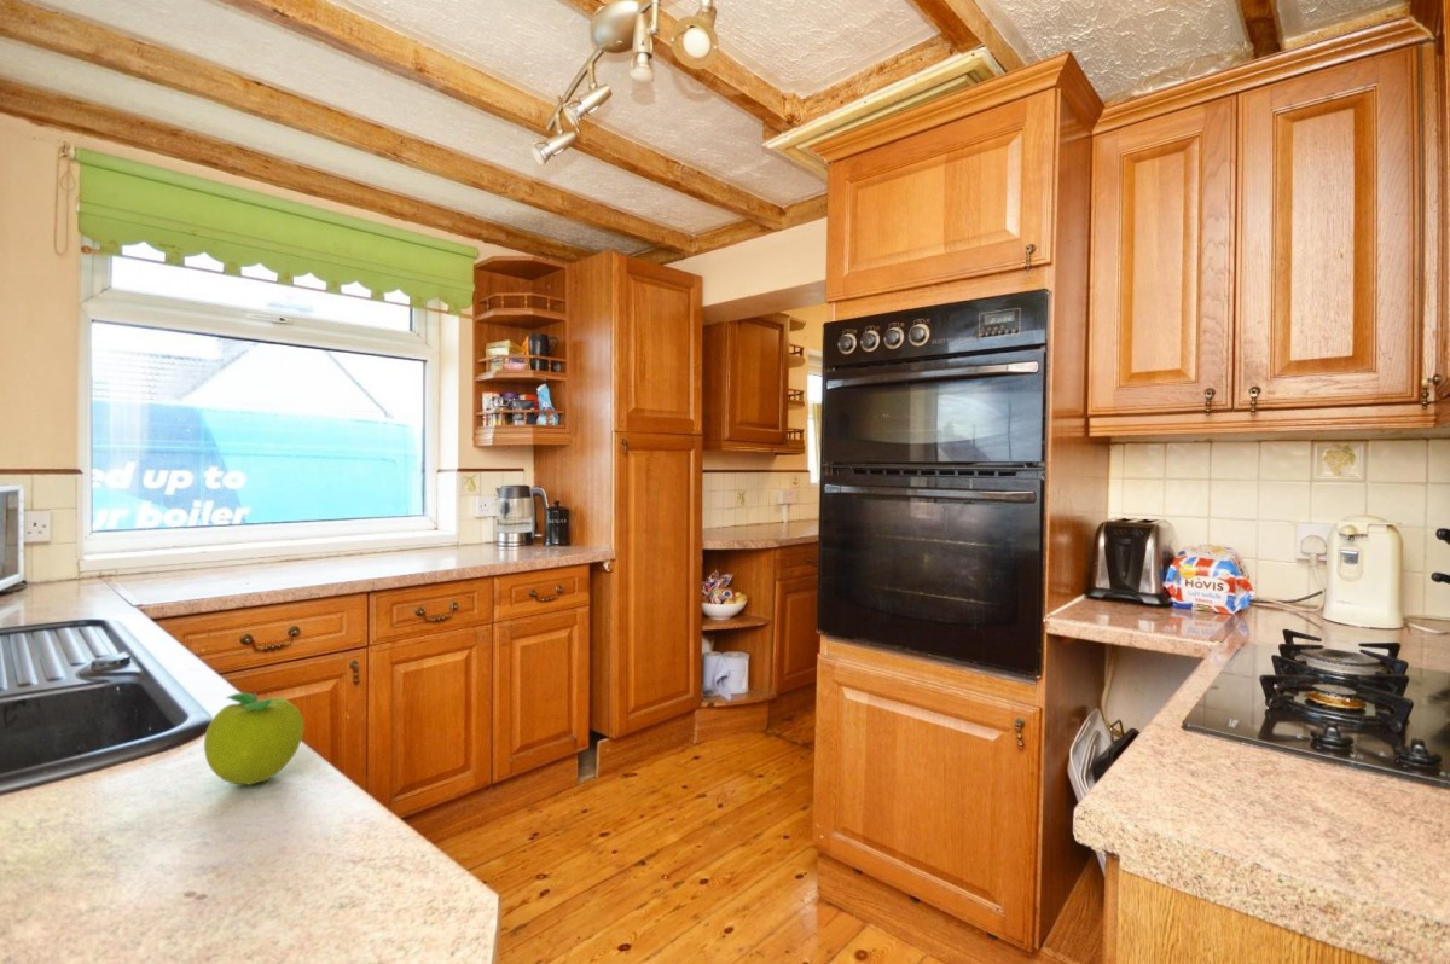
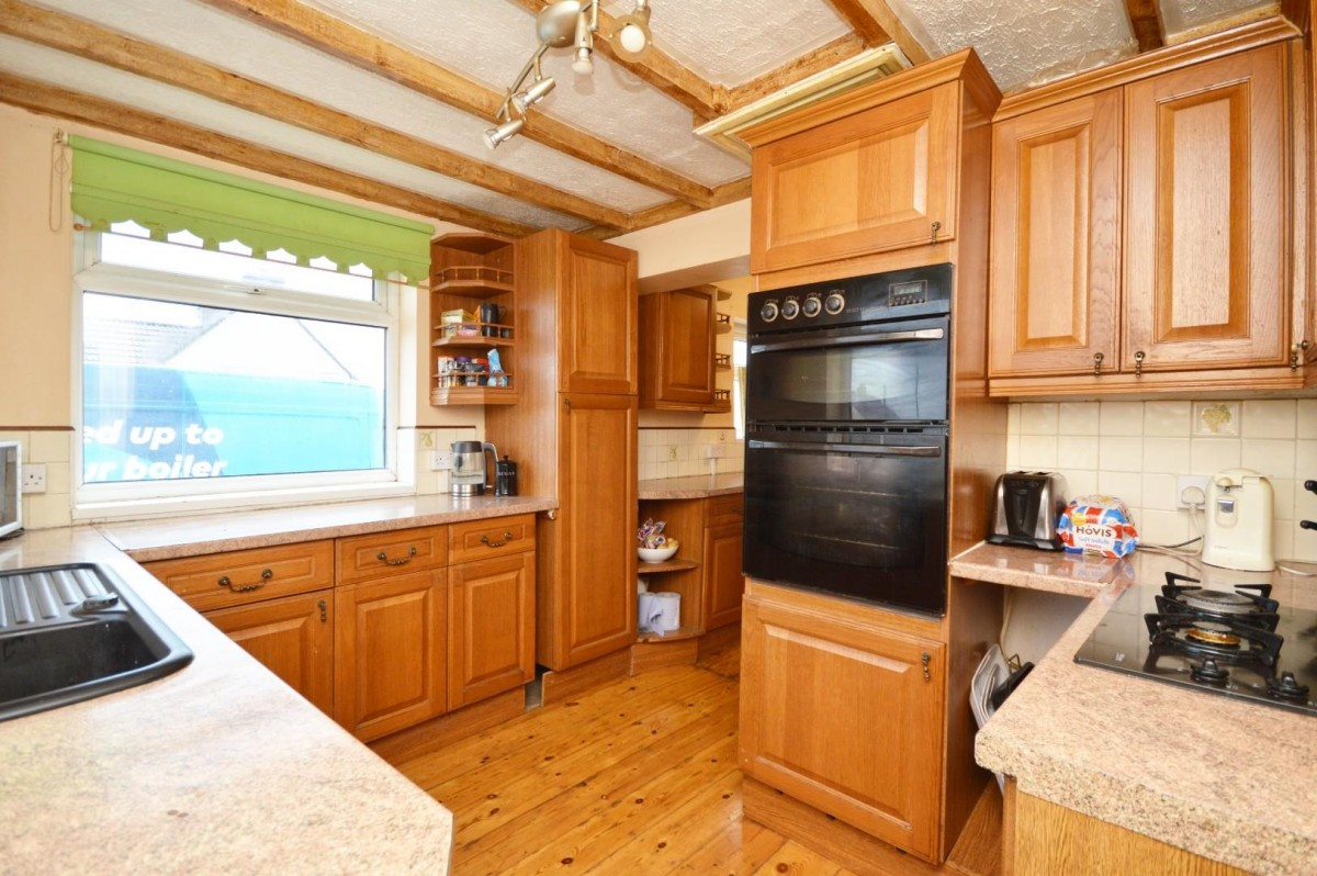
- fruit [203,691,306,786]
